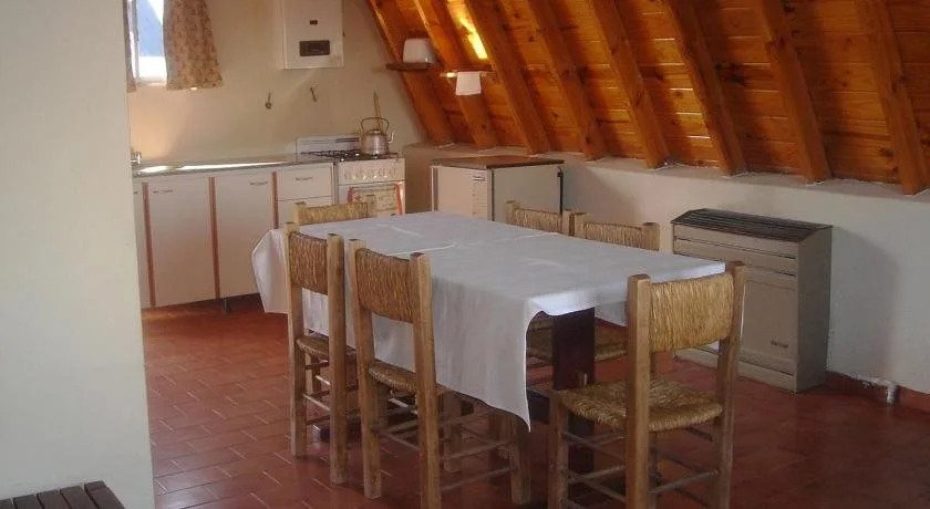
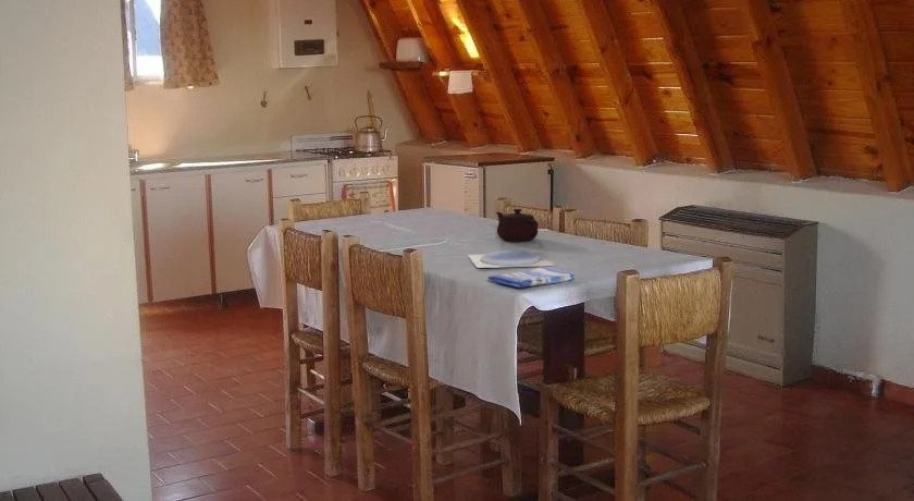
+ plate [467,249,555,269]
+ dish towel [486,266,576,290]
+ teapot [495,208,540,243]
